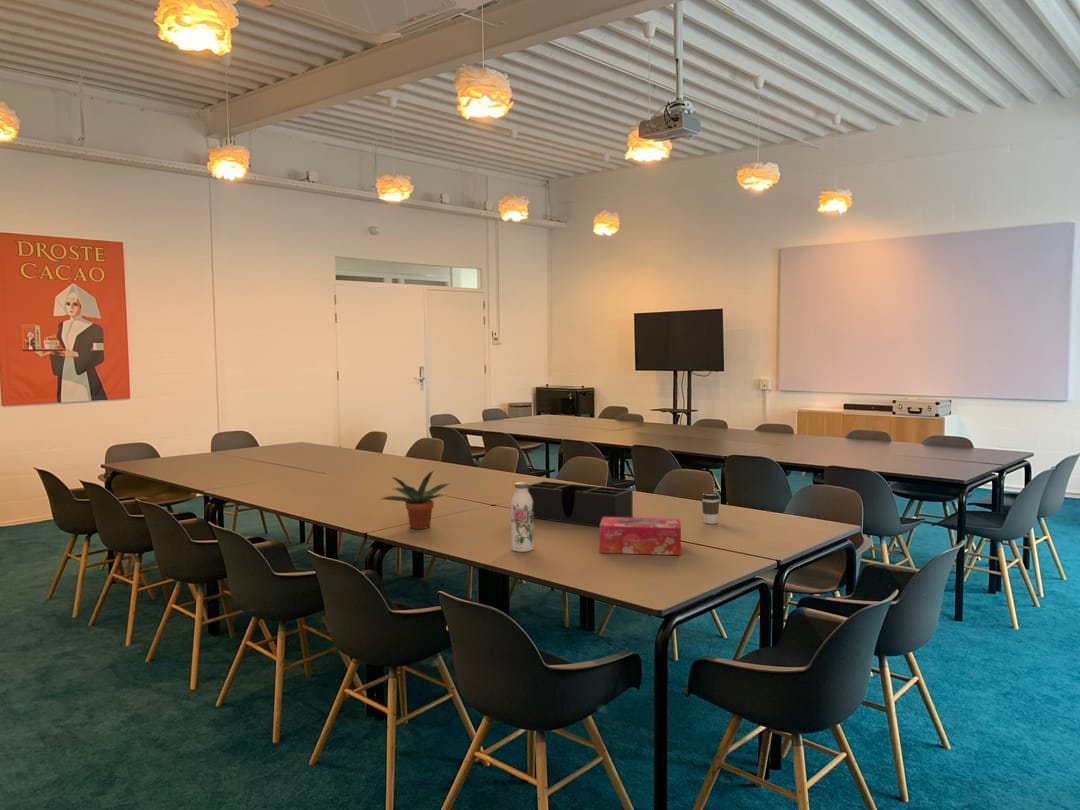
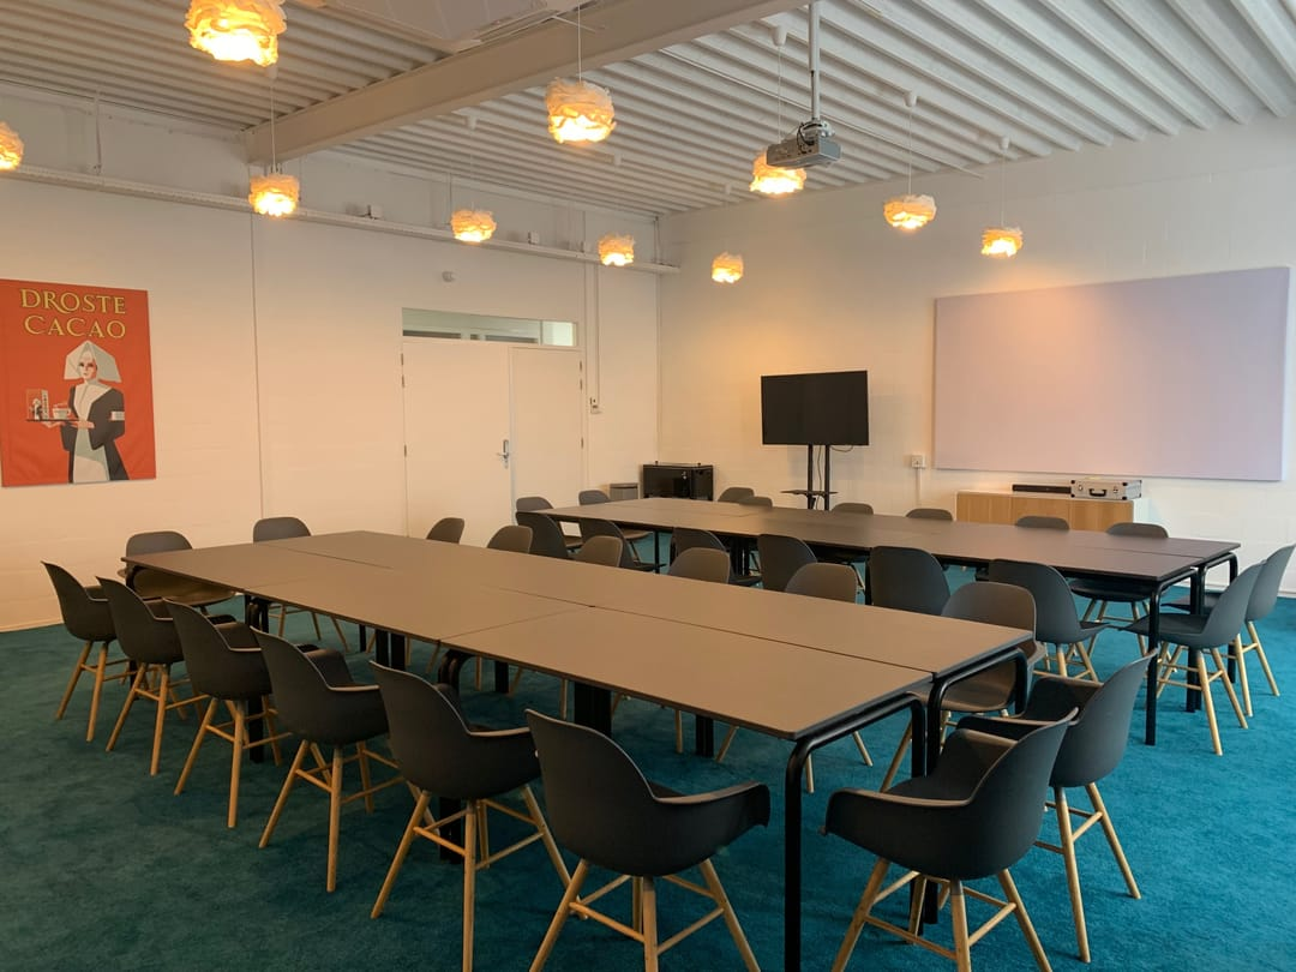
- tissue box [599,517,682,556]
- desk organizer [528,480,634,528]
- coffee cup [701,492,721,525]
- water bottle [510,481,535,553]
- potted plant [379,470,451,530]
